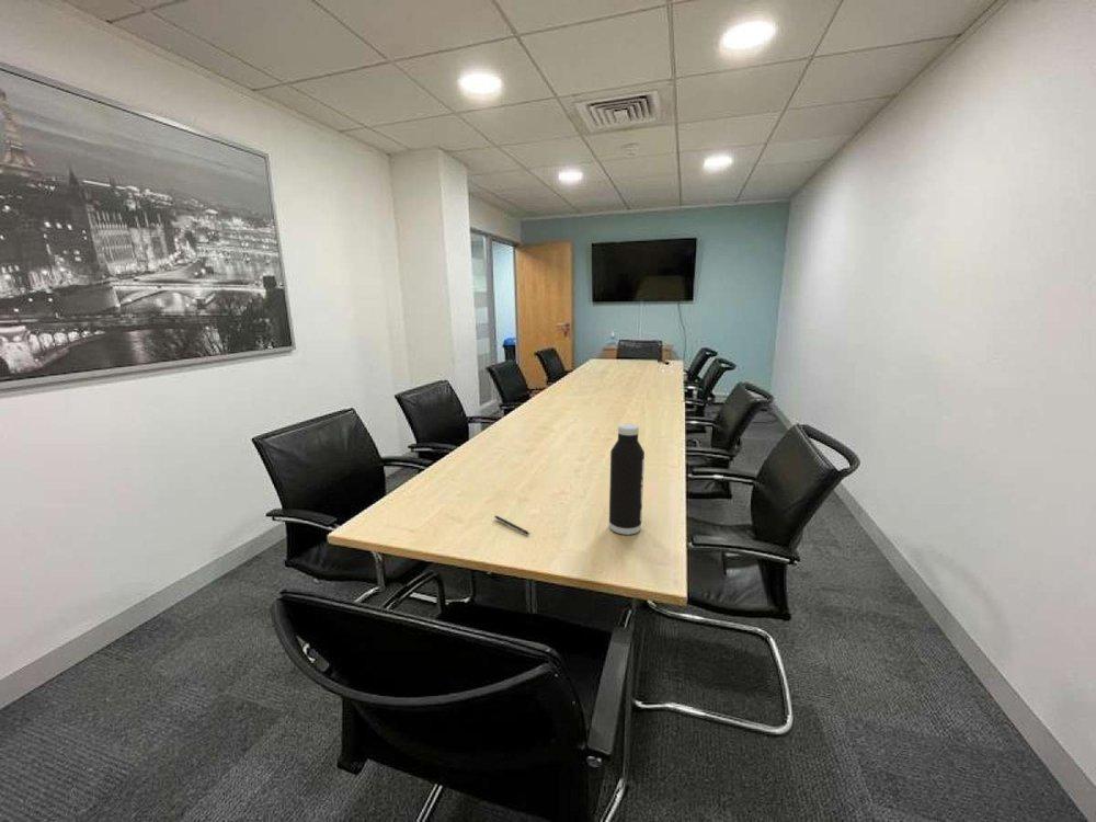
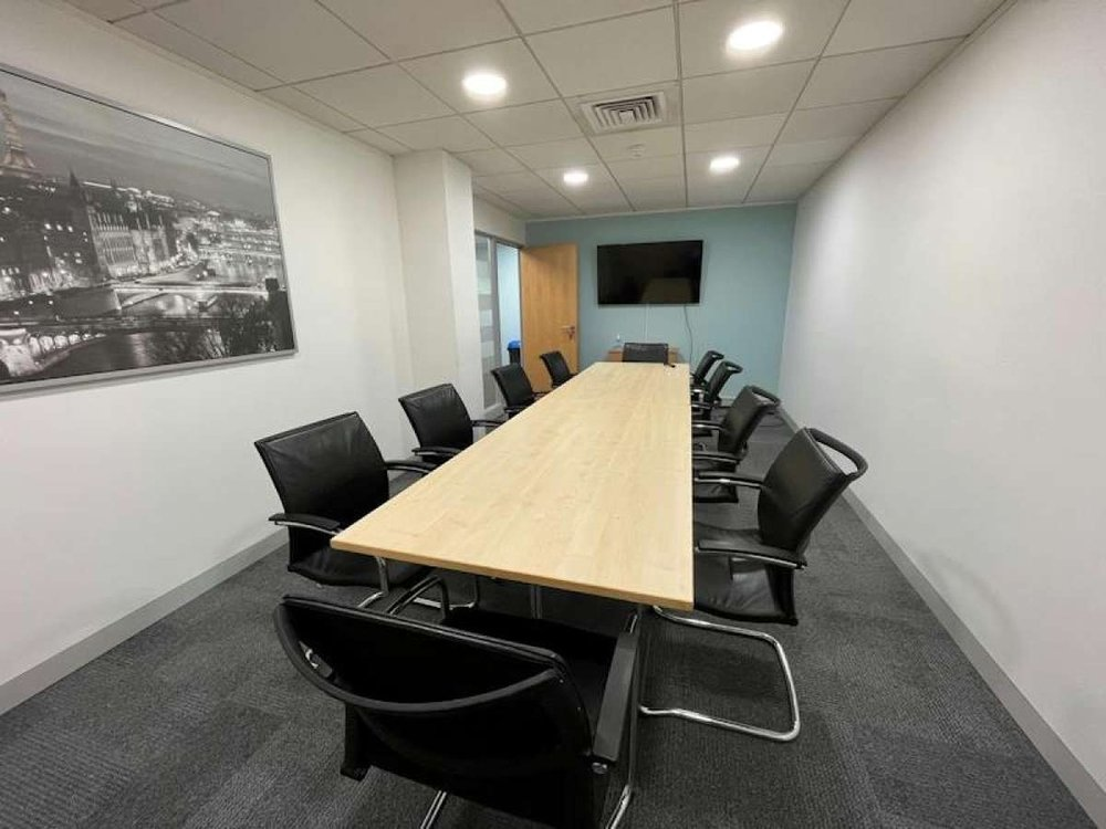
- pen [493,514,532,536]
- water bottle [608,423,646,536]
